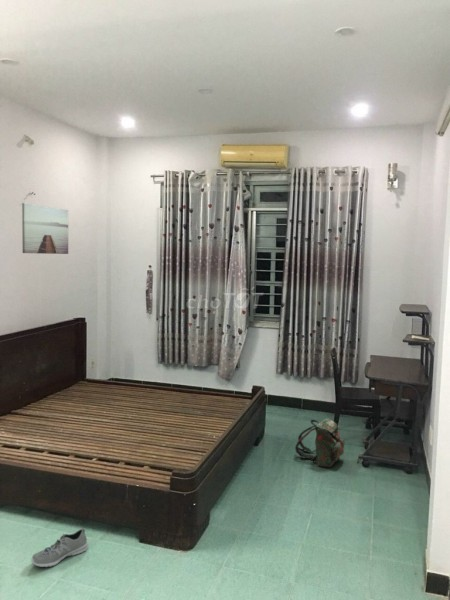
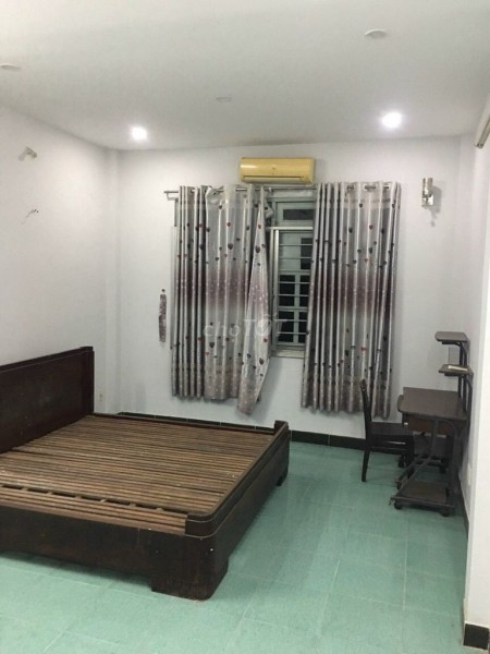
- sneaker [30,527,89,568]
- backpack [293,417,346,468]
- wall art [21,202,69,255]
